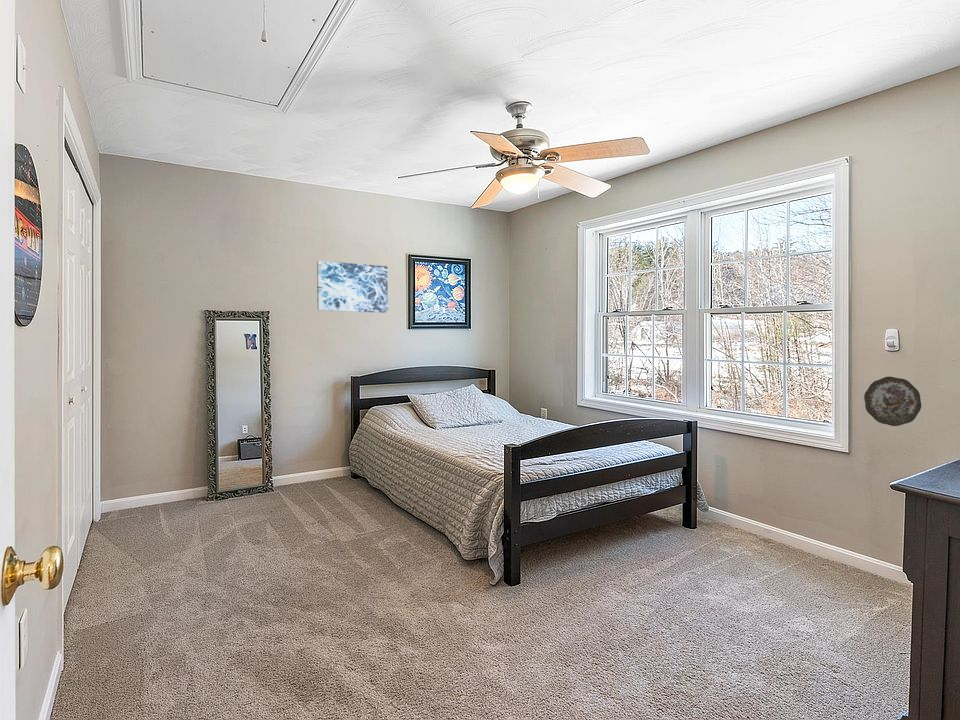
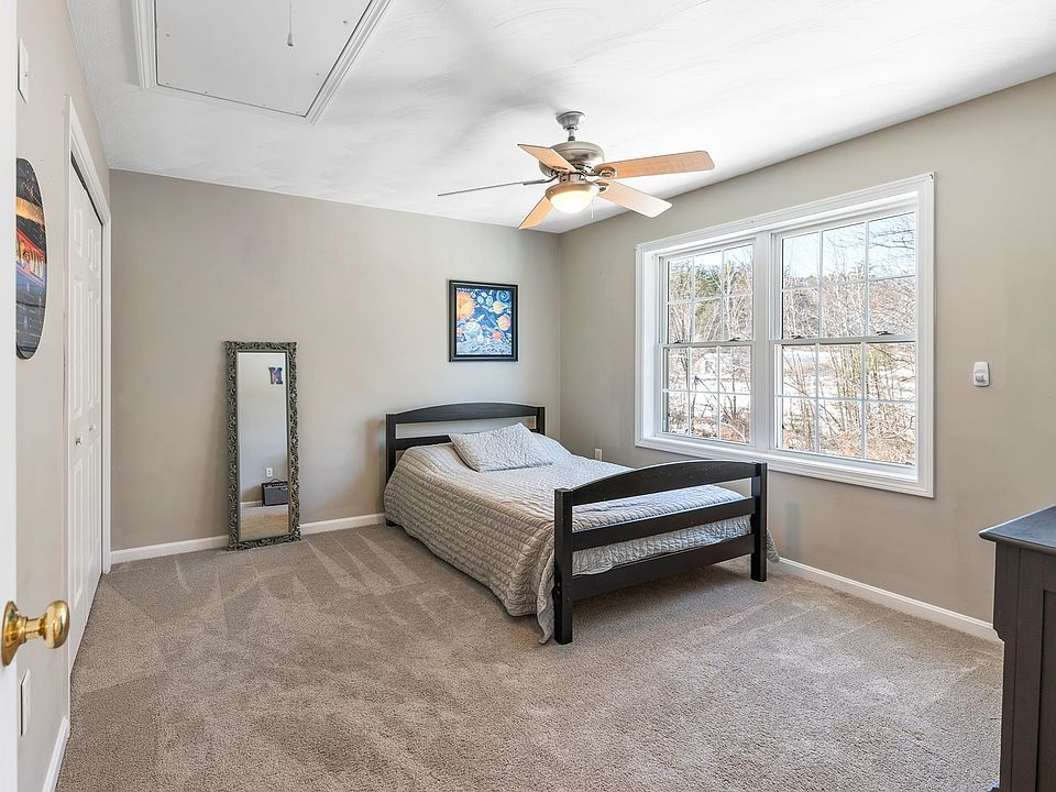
- decorative plate [863,376,922,427]
- wall art [316,260,389,314]
